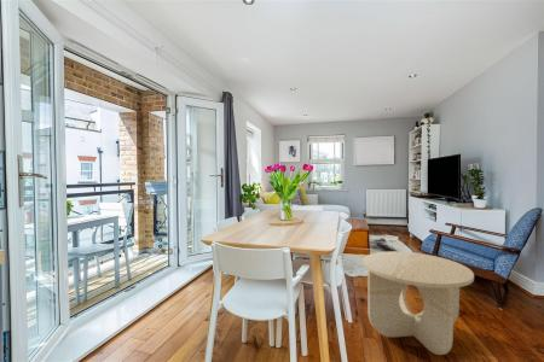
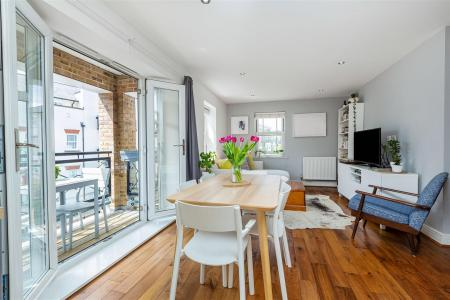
- side table [363,250,475,356]
